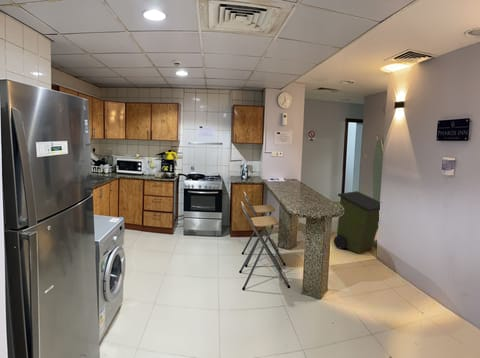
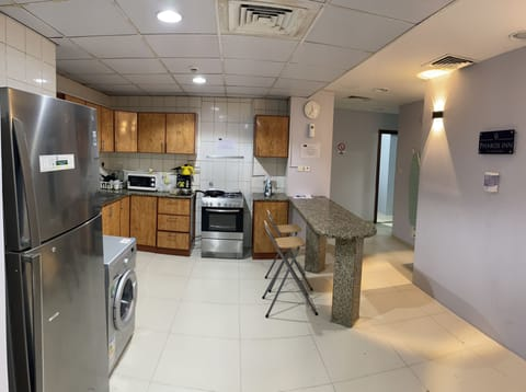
- trash can [333,190,381,255]
